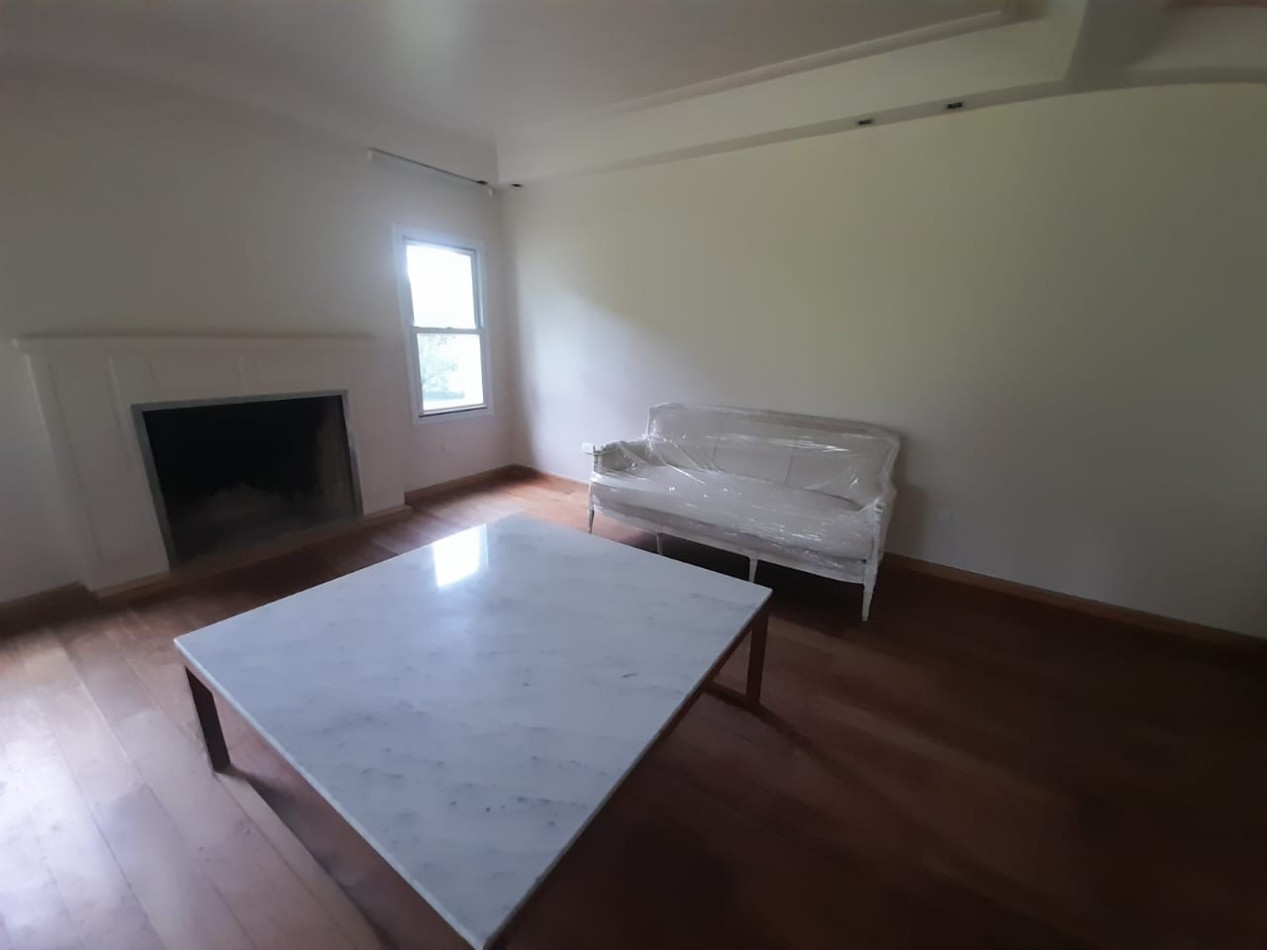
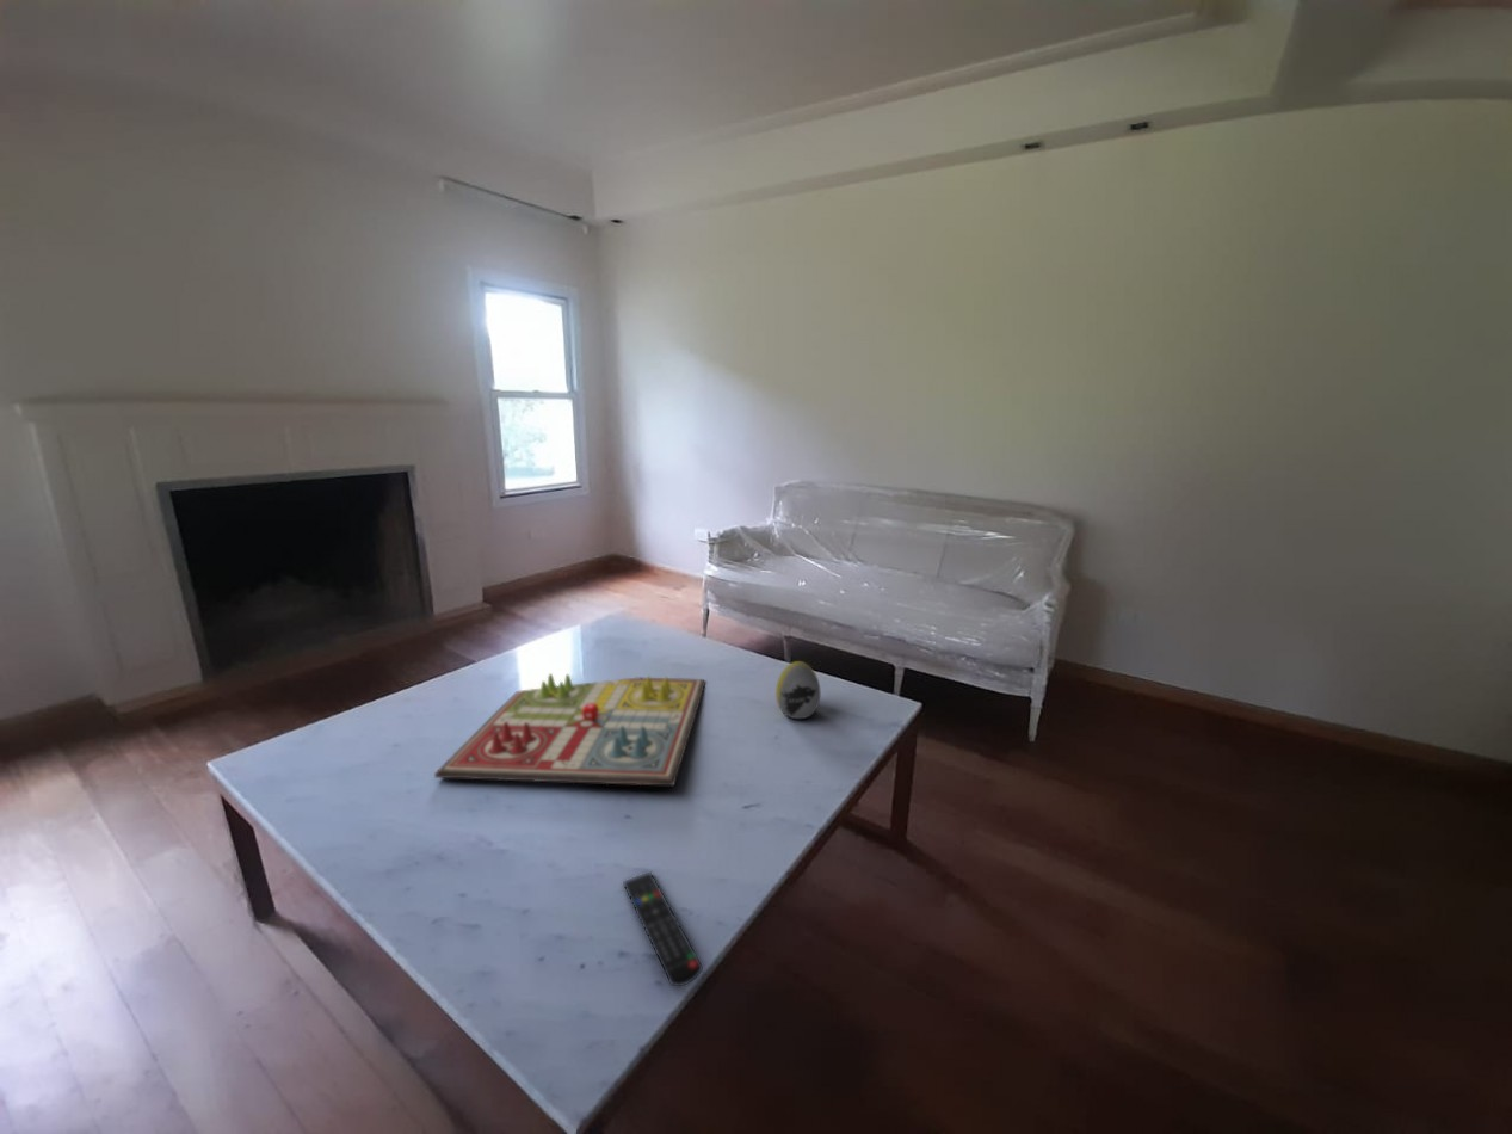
+ decorative egg [774,660,822,720]
+ gameboard [433,672,706,787]
+ remote control [622,870,704,987]
